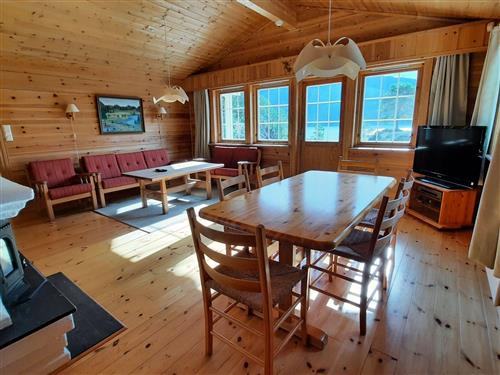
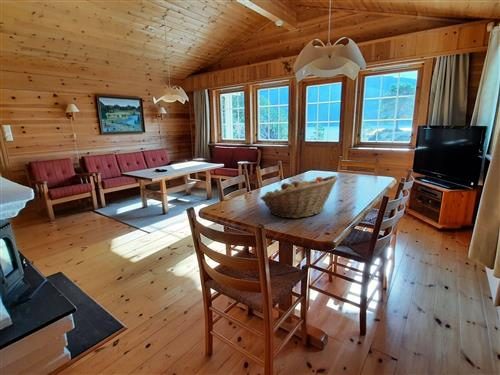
+ fruit basket [259,174,339,219]
